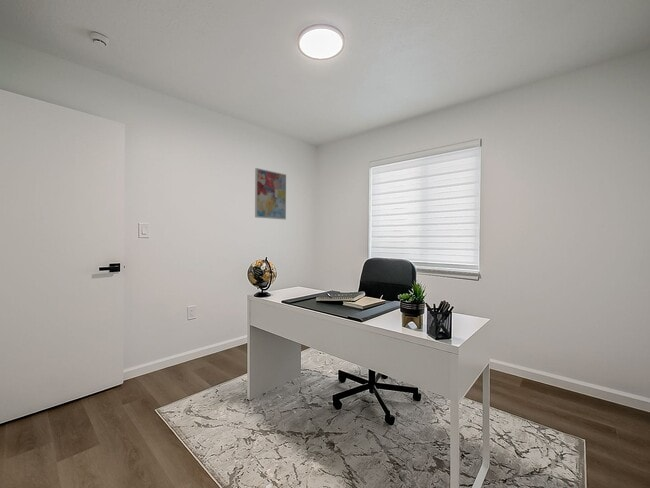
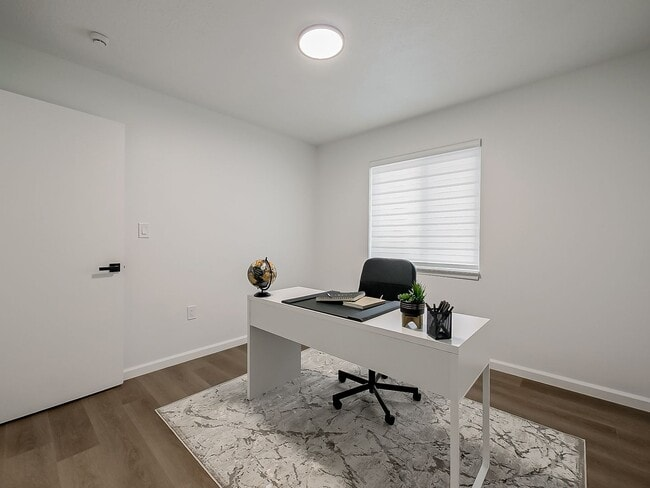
- wall art [254,167,287,221]
